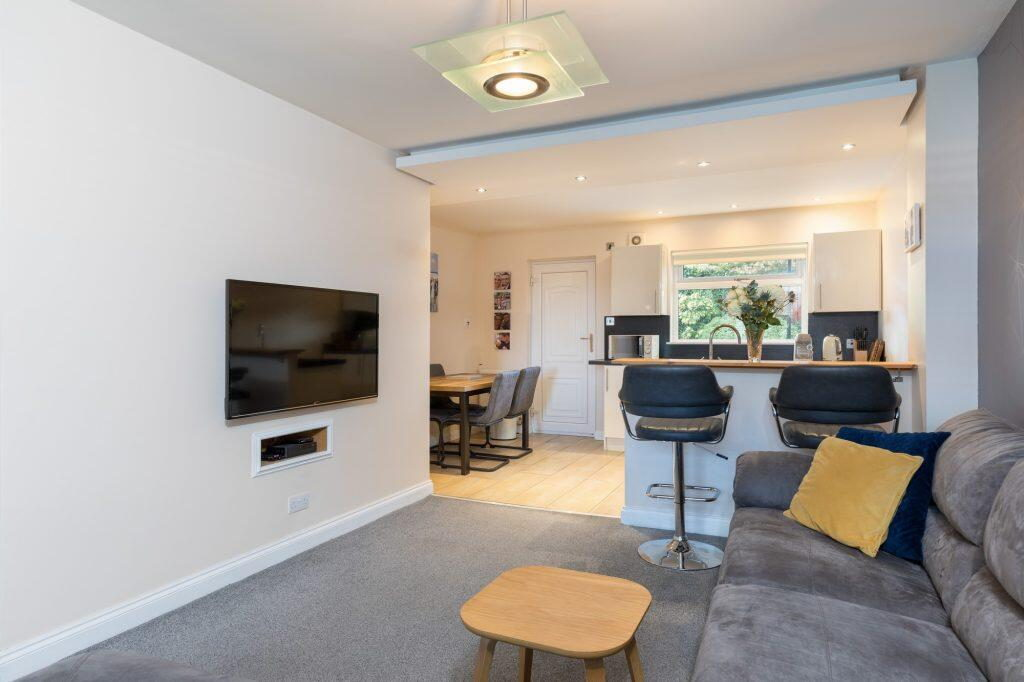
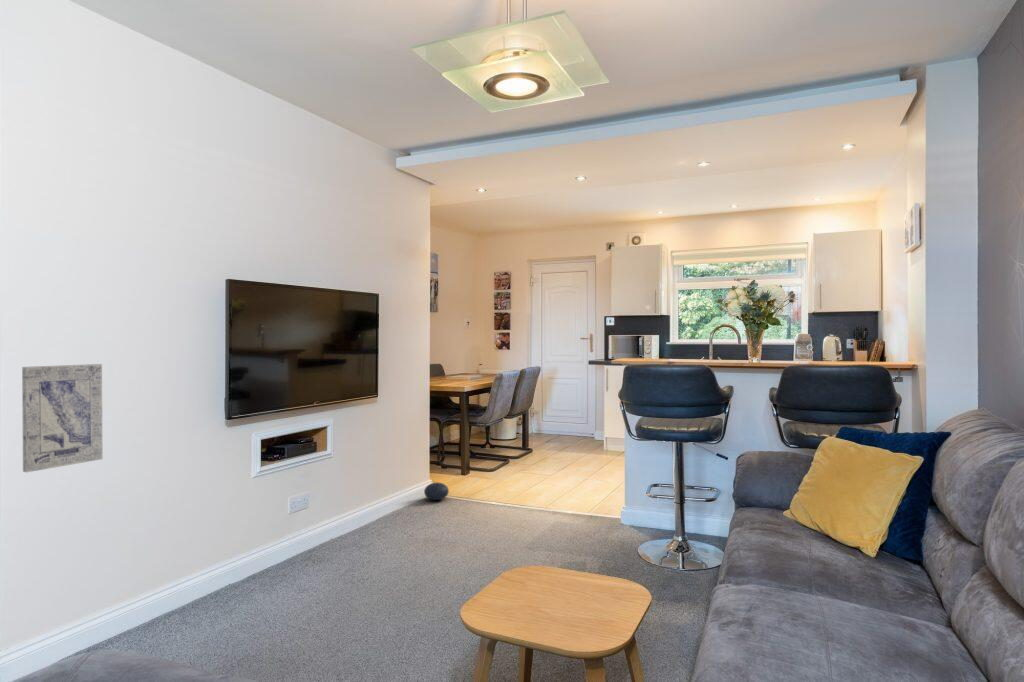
+ wall art [21,363,104,473]
+ ball [423,482,450,501]
